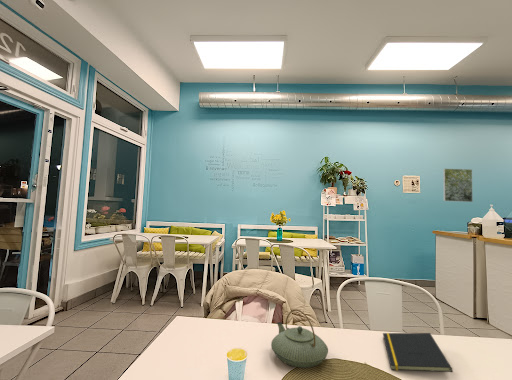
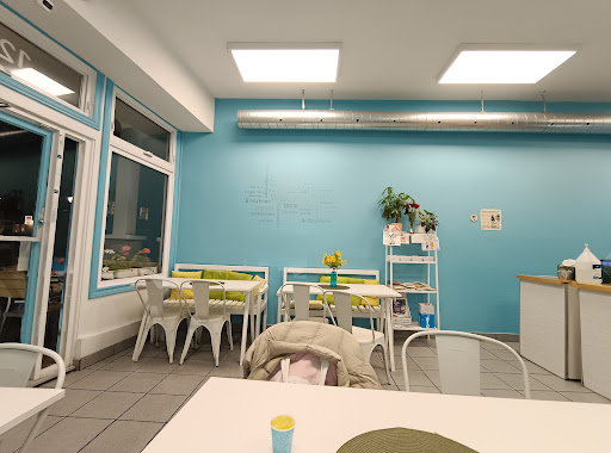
- teapot [270,308,329,369]
- notepad [382,332,454,373]
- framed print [442,168,474,203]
